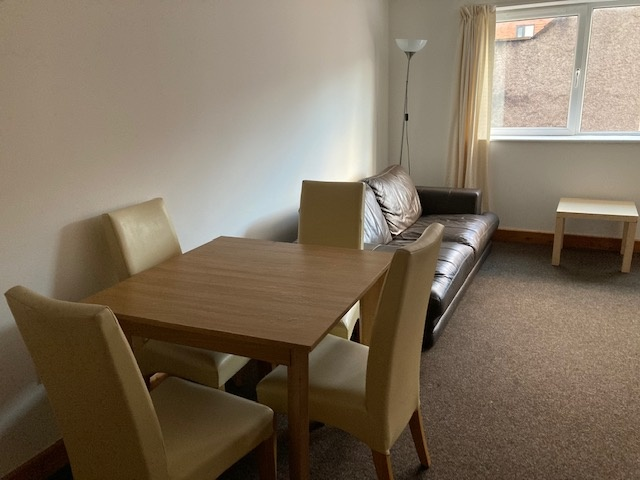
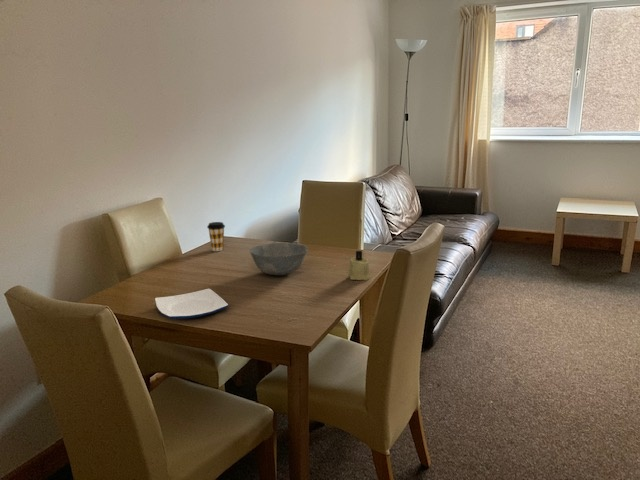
+ plate [154,288,229,320]
+ coffee cup [206,221,226,252]
+ candle [348,250,371,281]
+ bowl [249,242,309,276]
